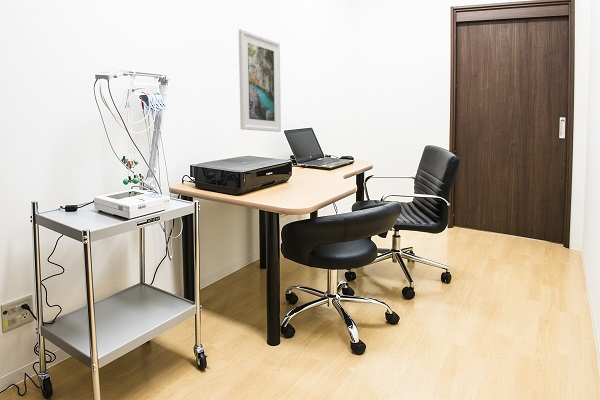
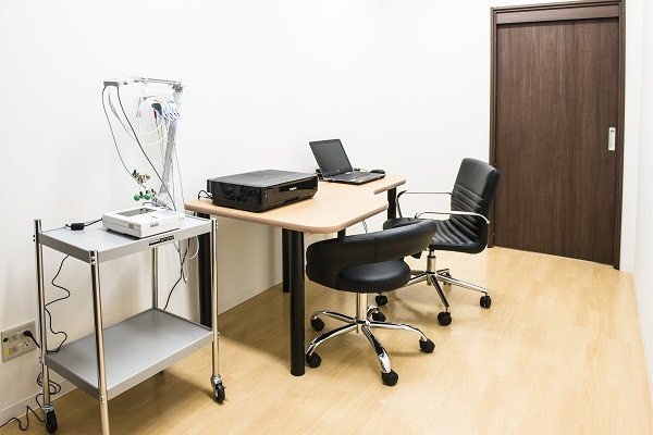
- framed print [238,28,282,133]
